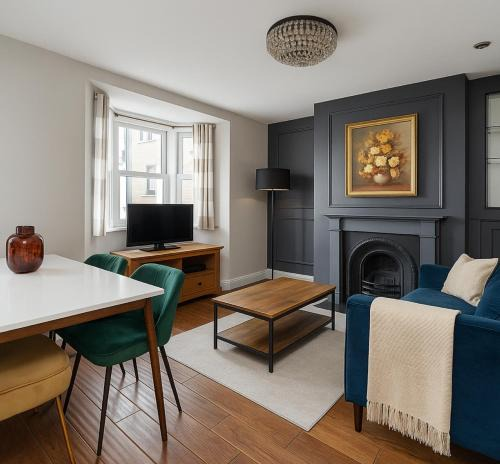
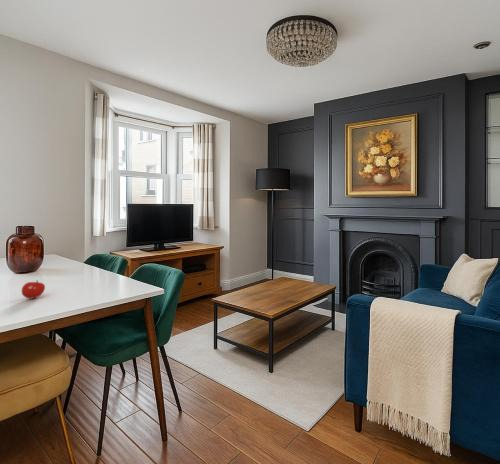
+ fruit [21,280,46,299]
